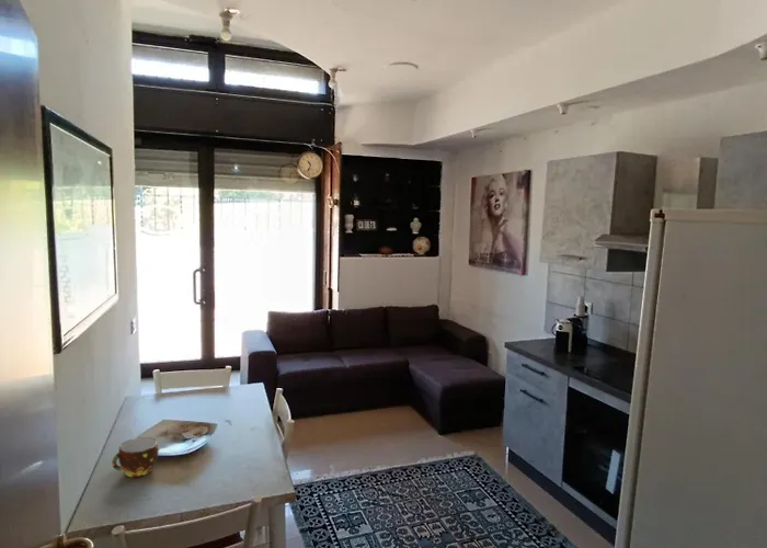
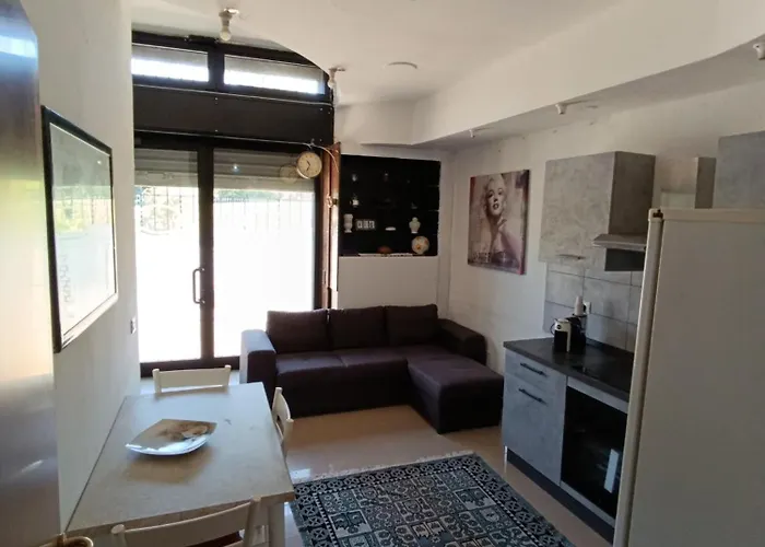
- cup [111,436,159,478]
